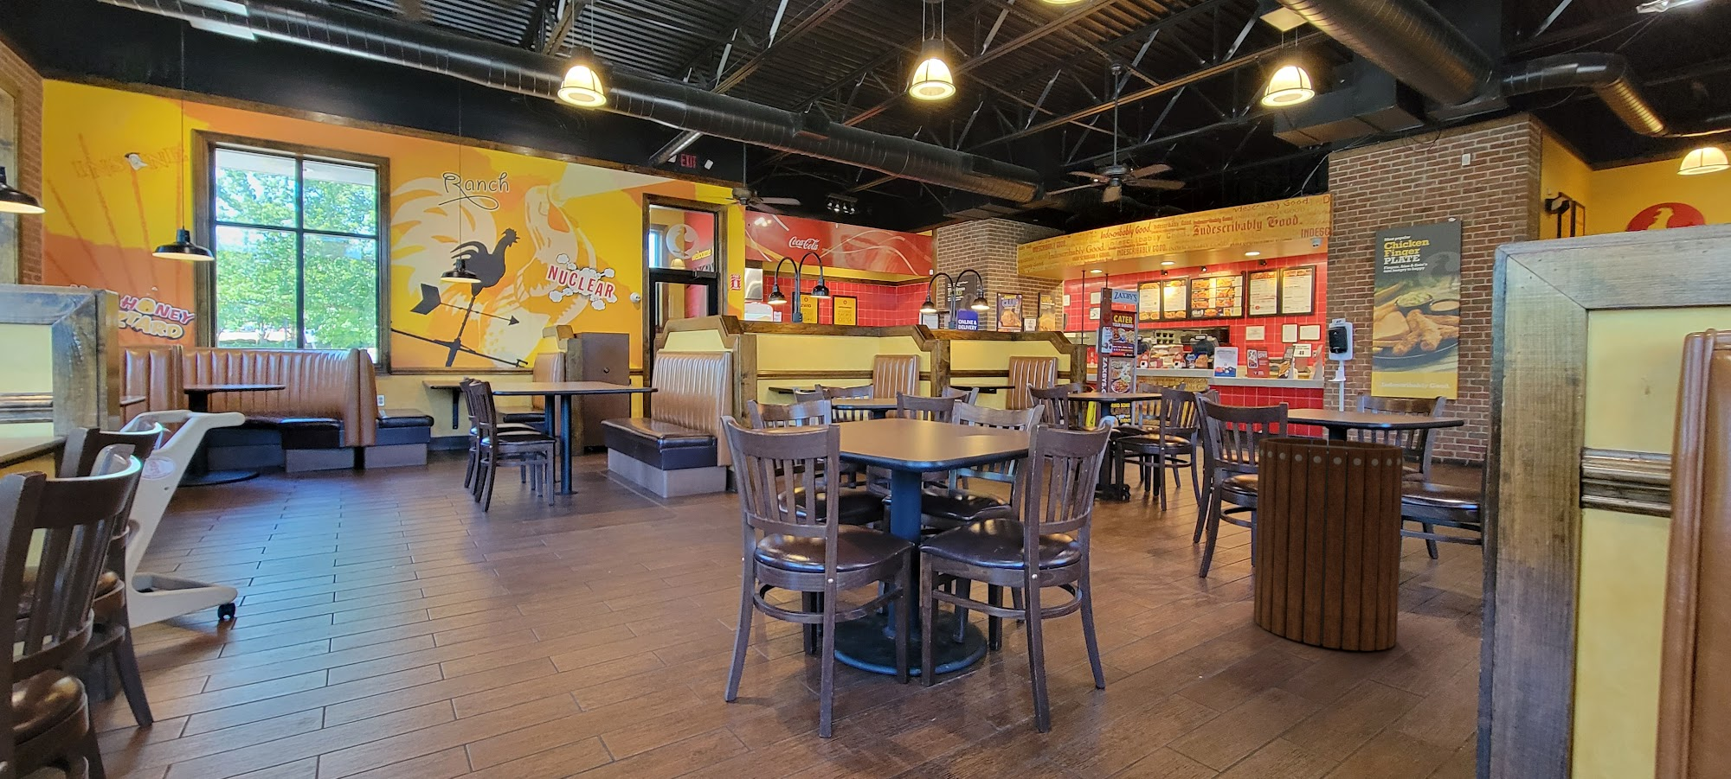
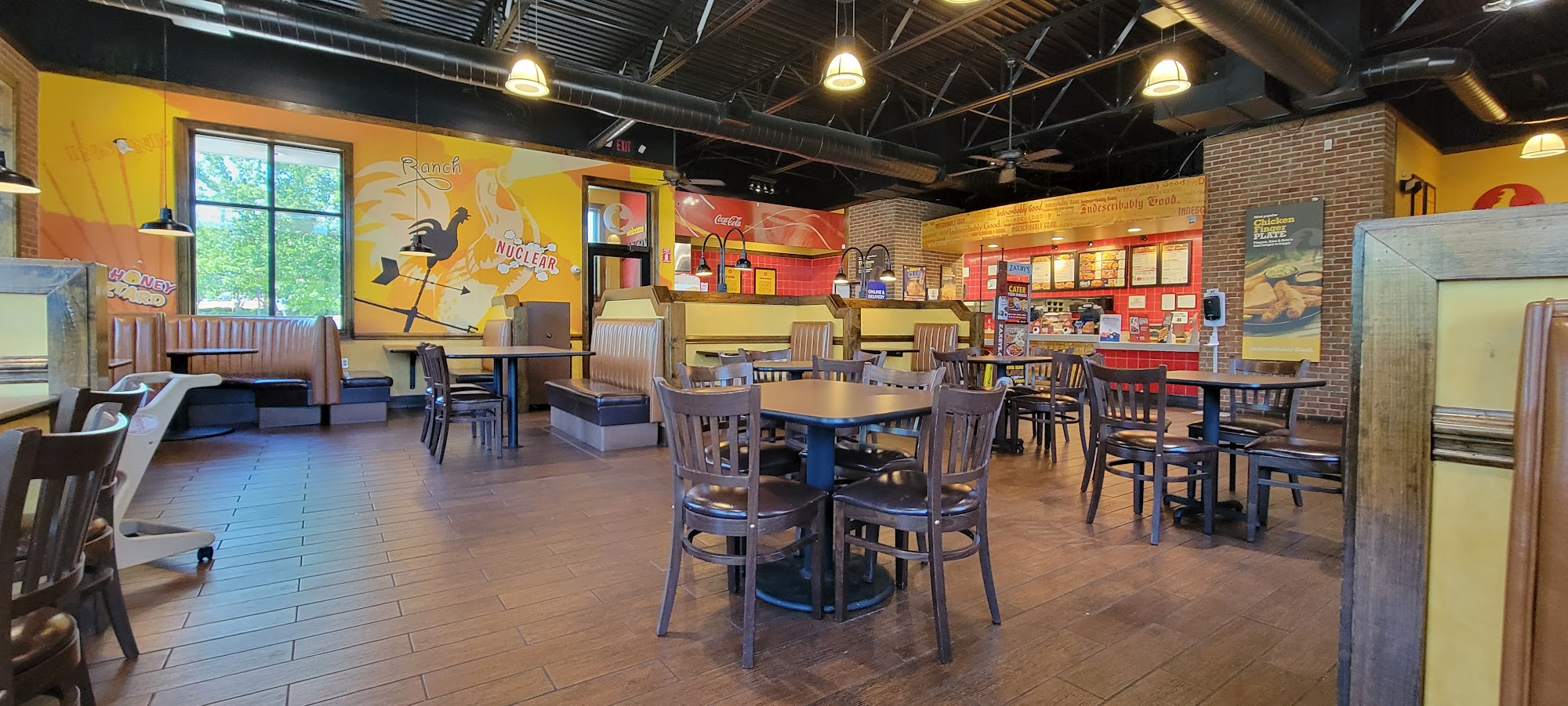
- trash can [1252,437,1405,652]
